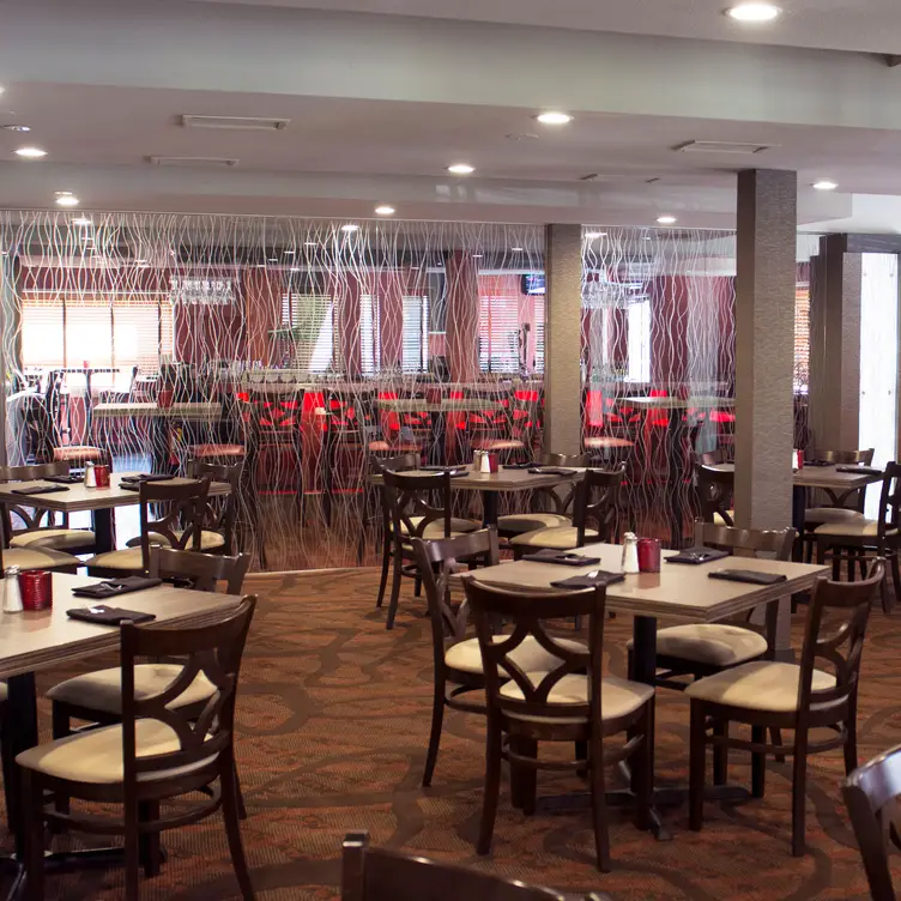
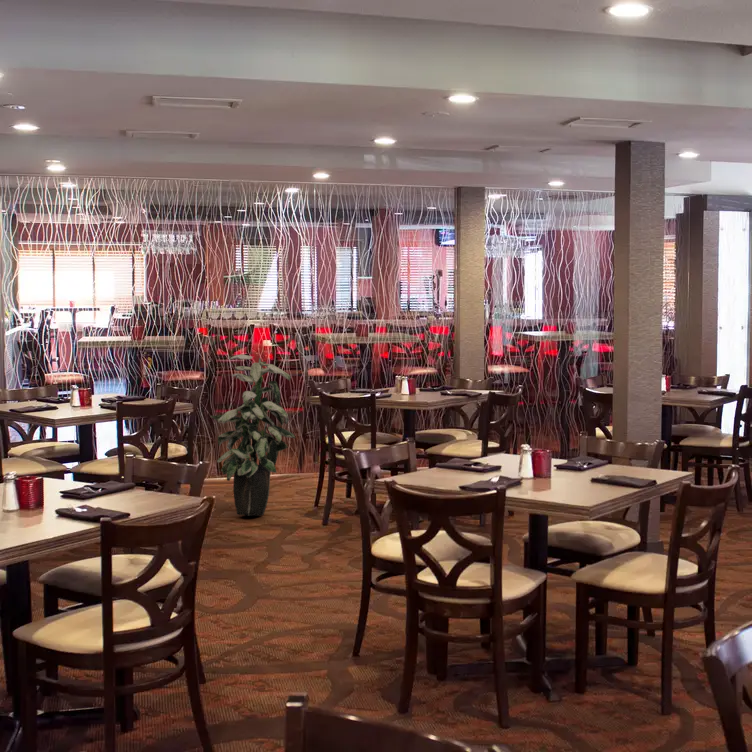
+ indoor plant [209,354,296,517]
